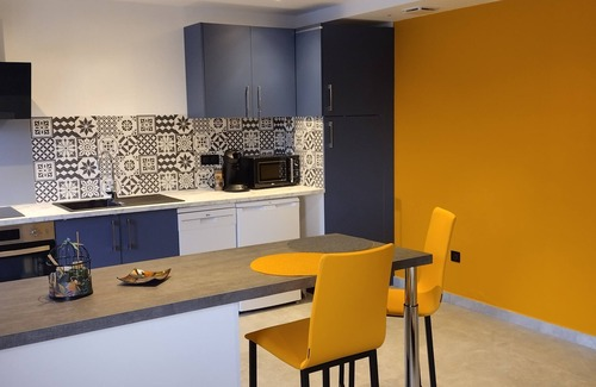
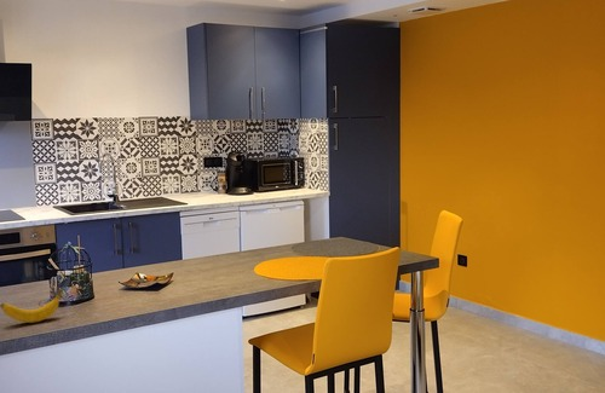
+ banana [0,288,64,324]
